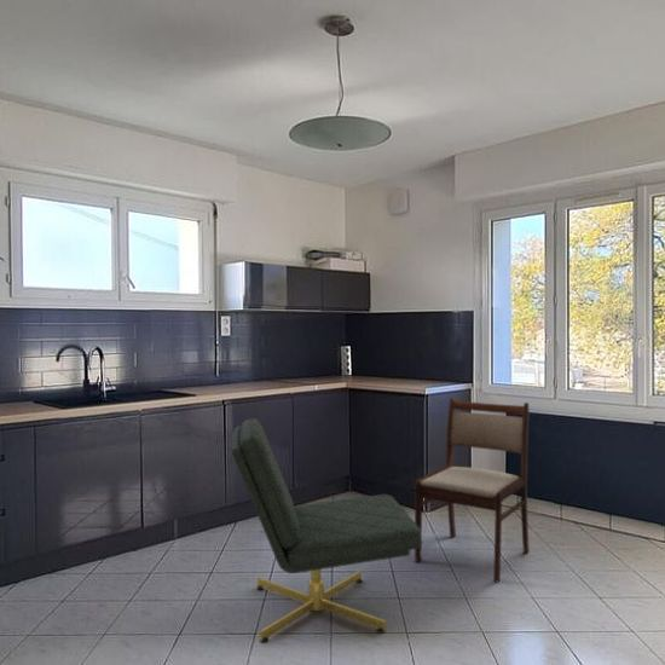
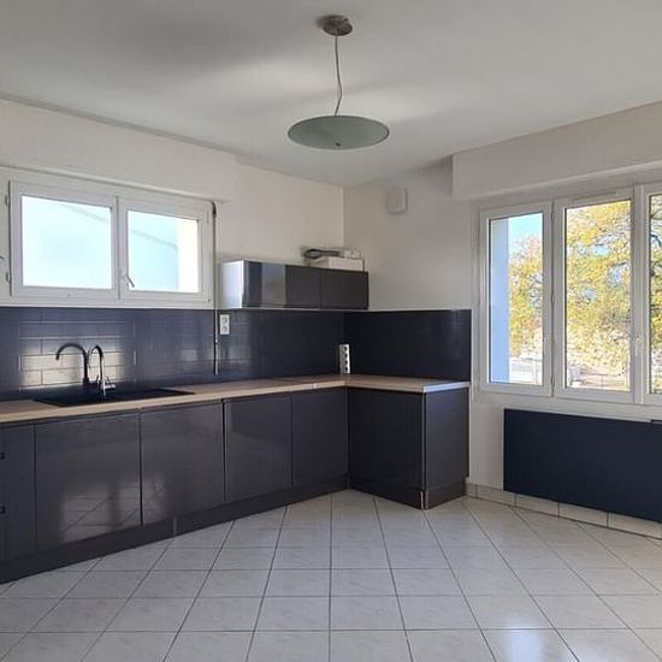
- dining chair [231,417,423,644]
- dining chair [414,397,531,584]
